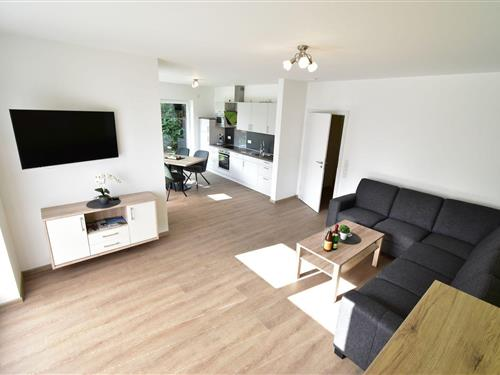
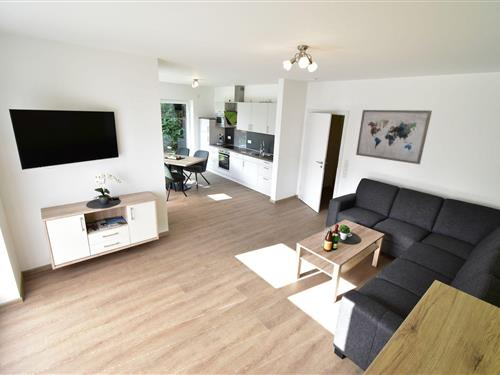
+ wall art [355,109,433,165]
